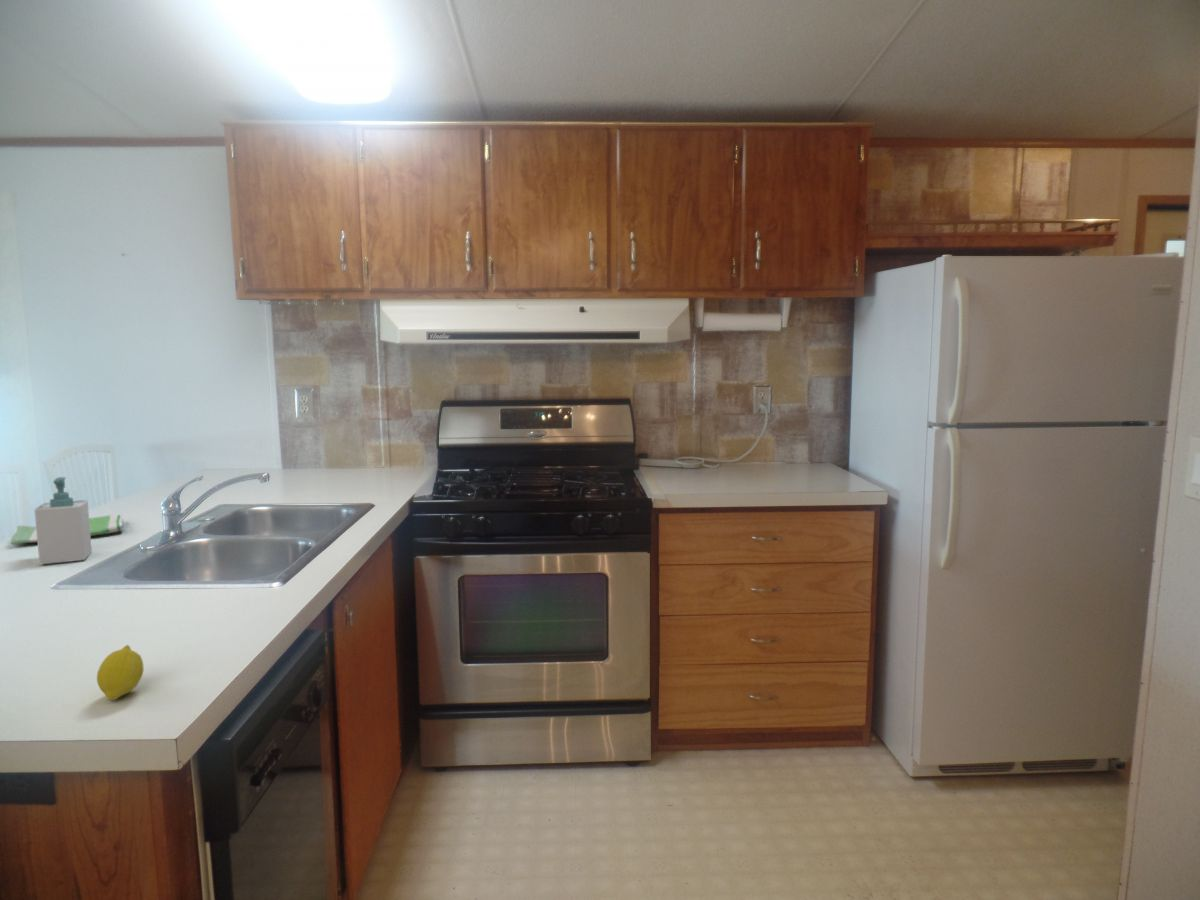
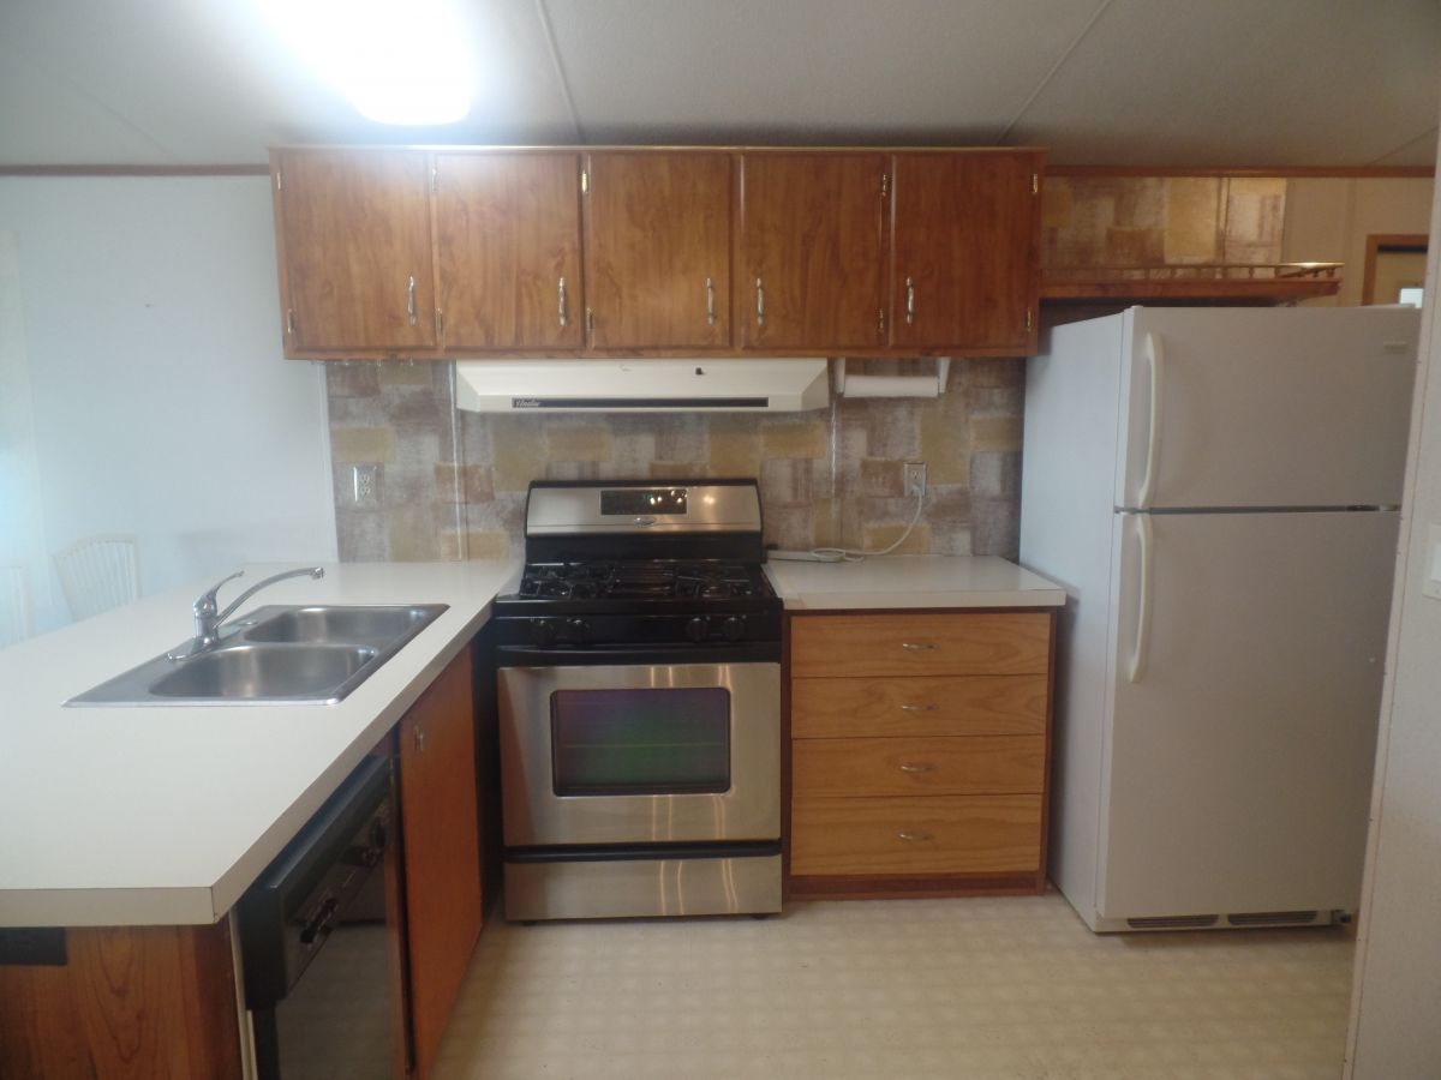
- soap bottle [34,476,93,565]
- fruit [96,644,145,701]
- dish towel [10,514,125,545]
